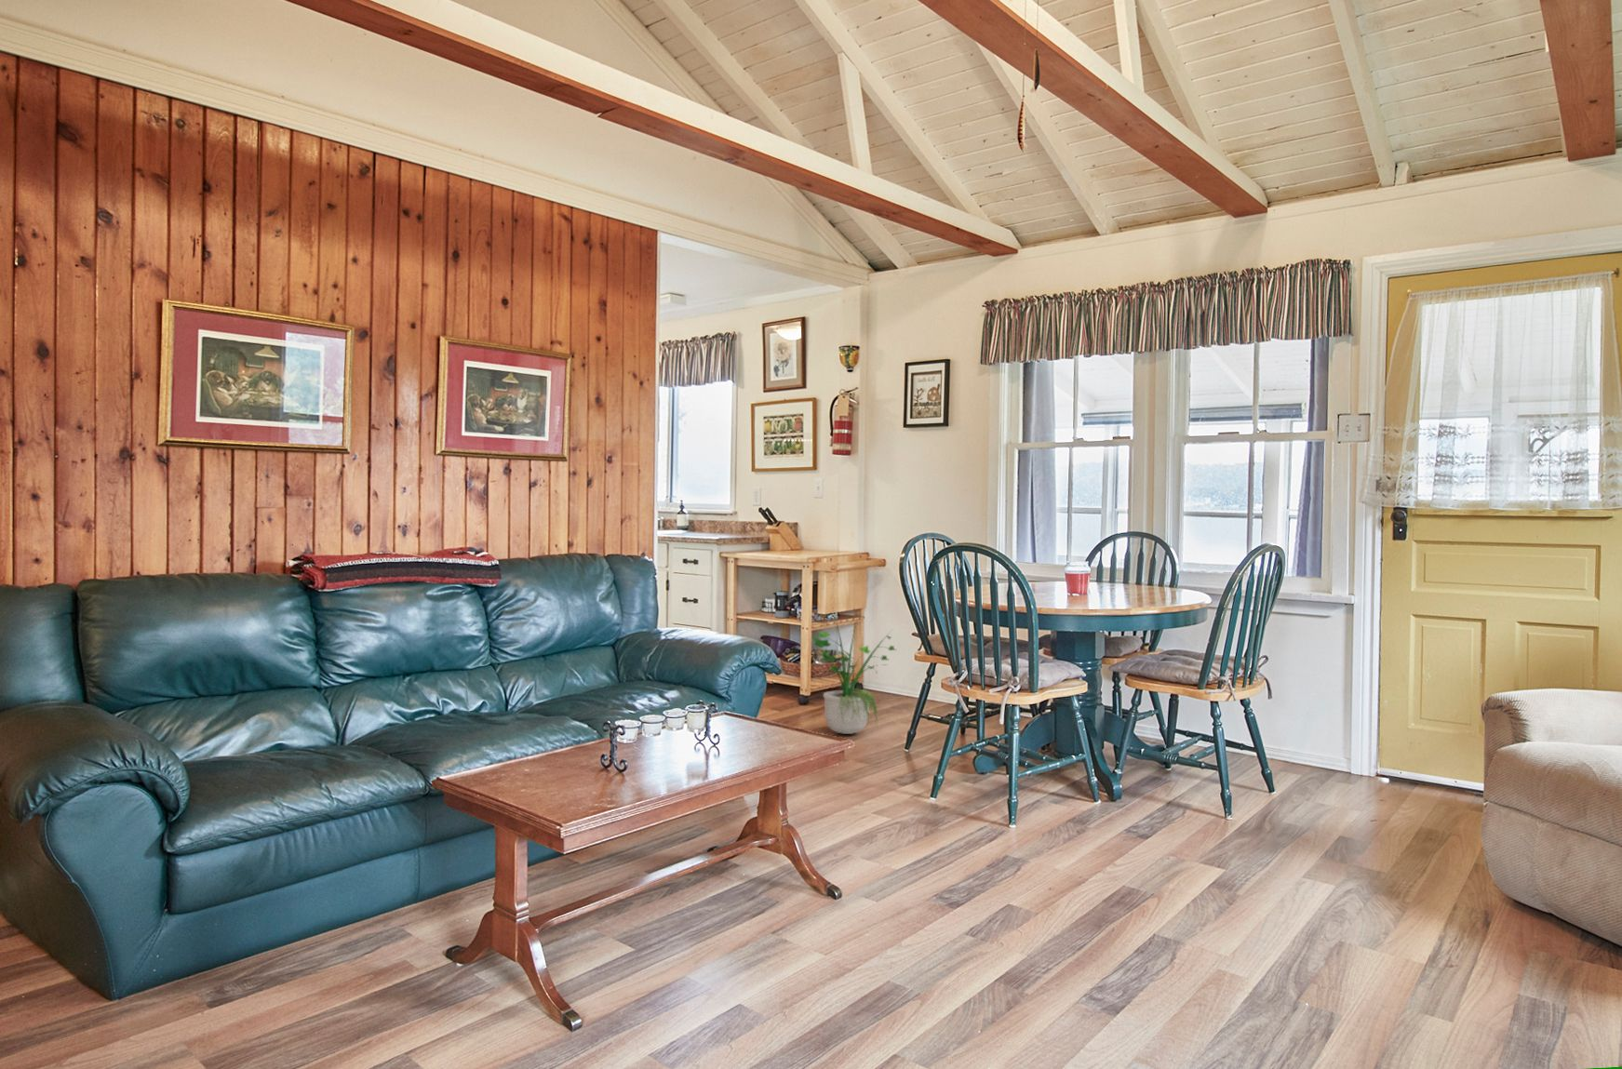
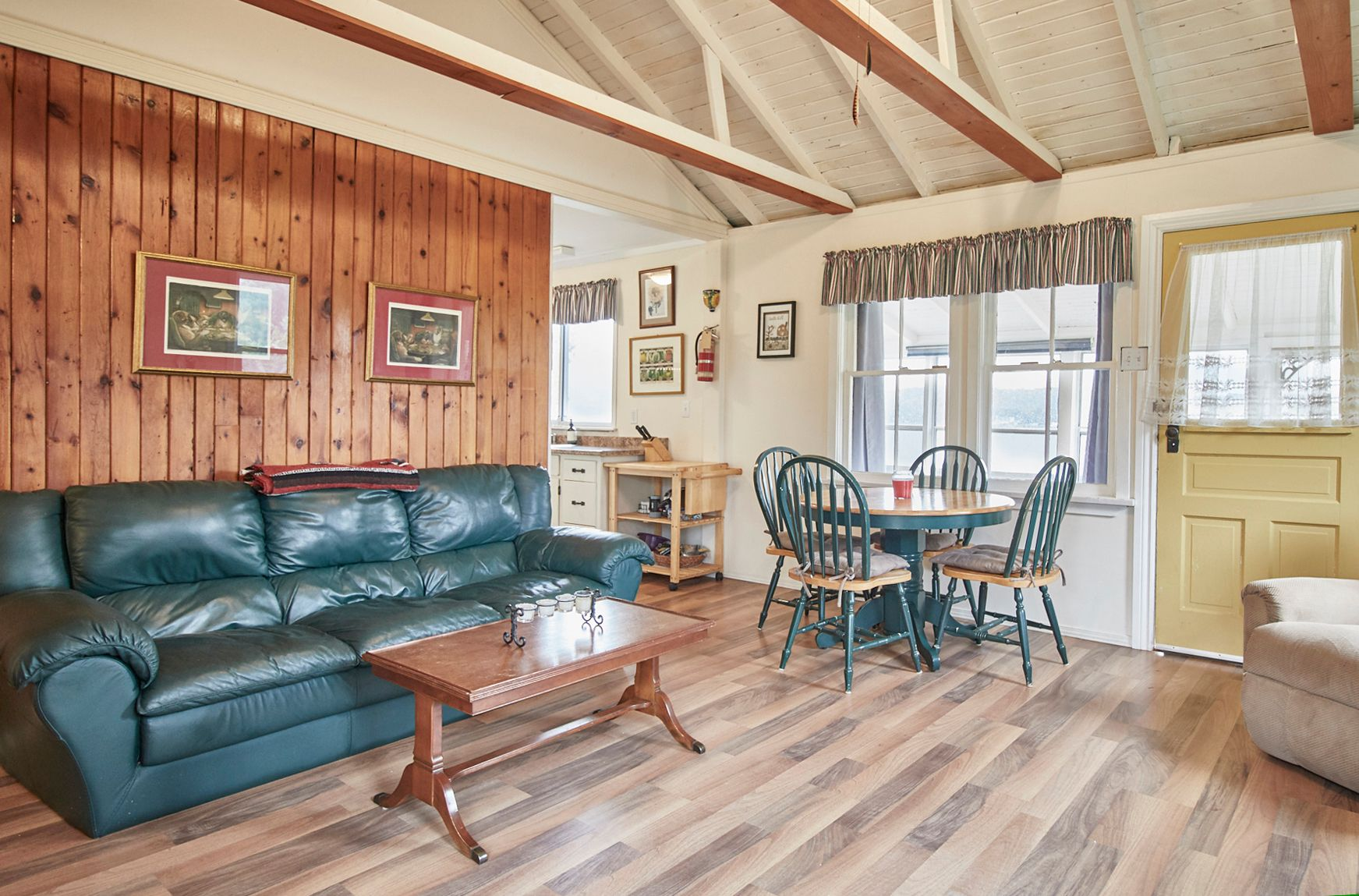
- potted plant [812,608,898,735]
